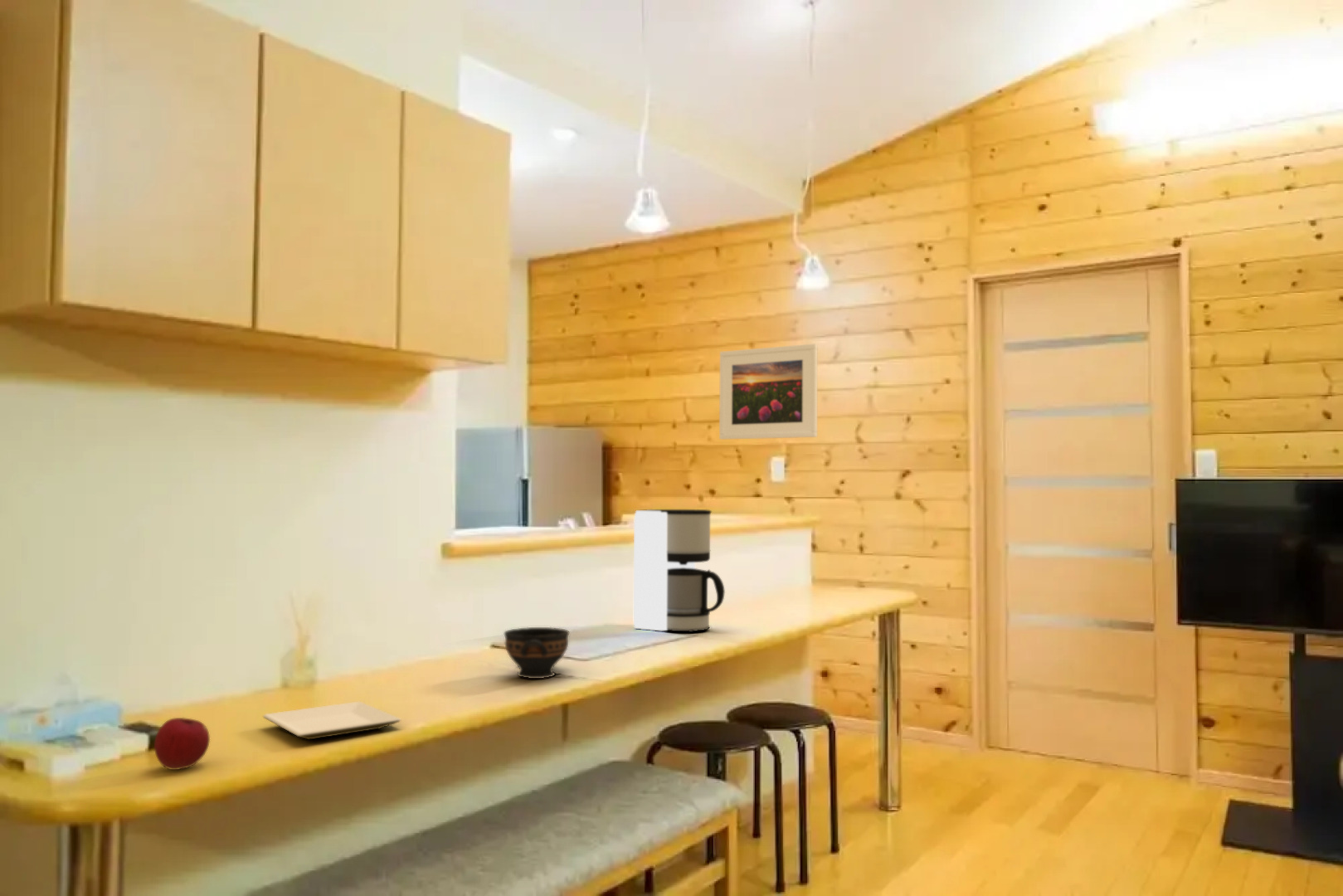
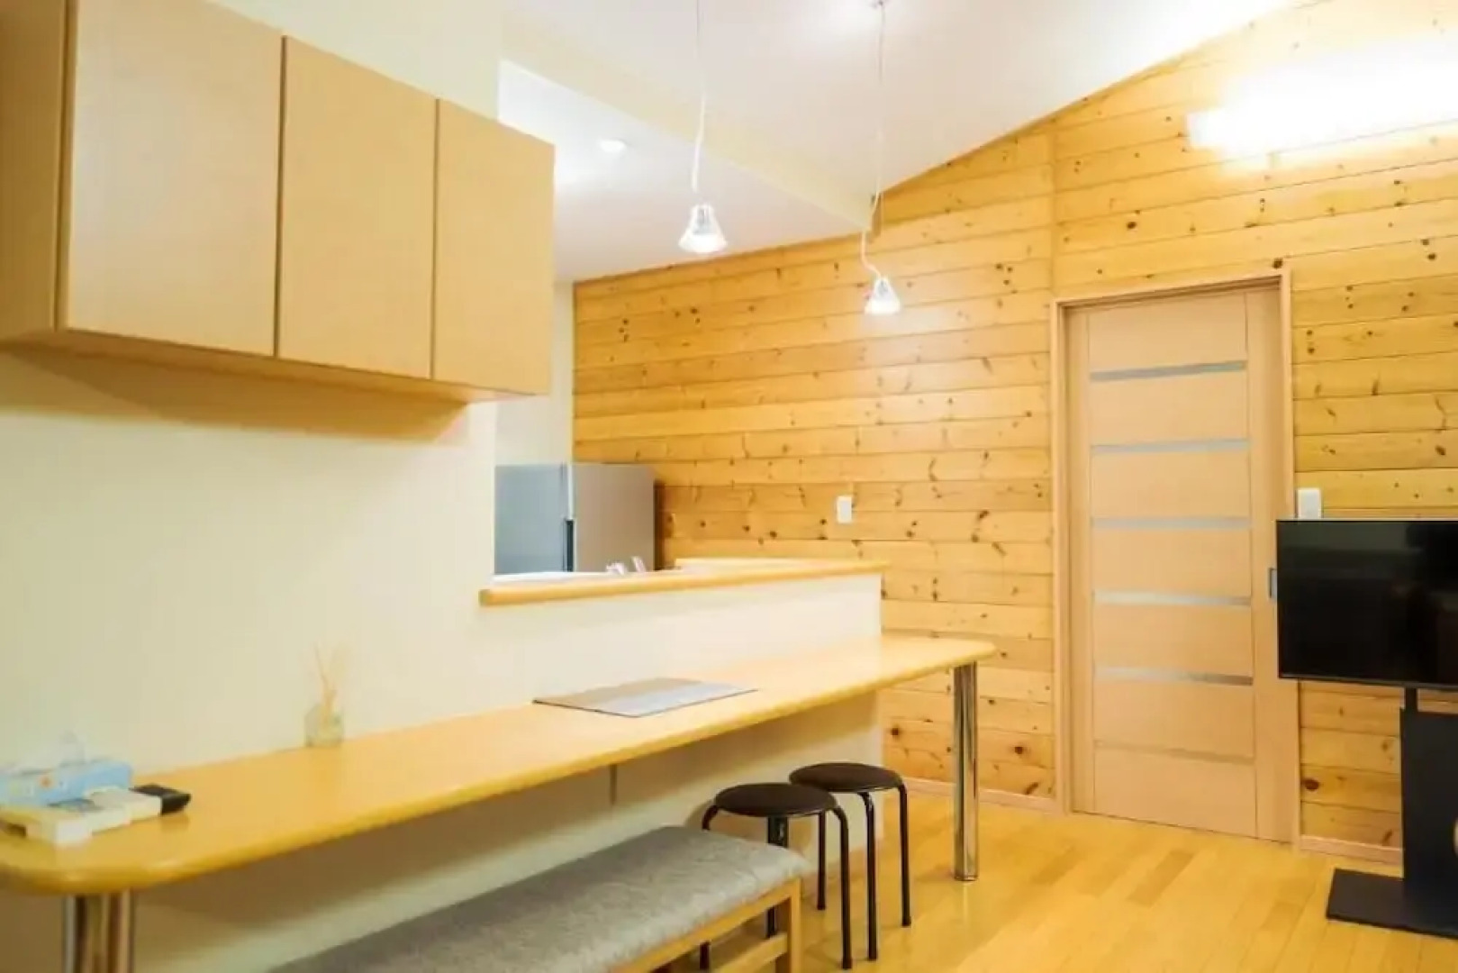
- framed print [718,343,818,441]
- plate [262,701,401,740]
- coffee maker [633,509,726,633]
- apple [153,717,211,771]
- bowl [504,626,570,679]
